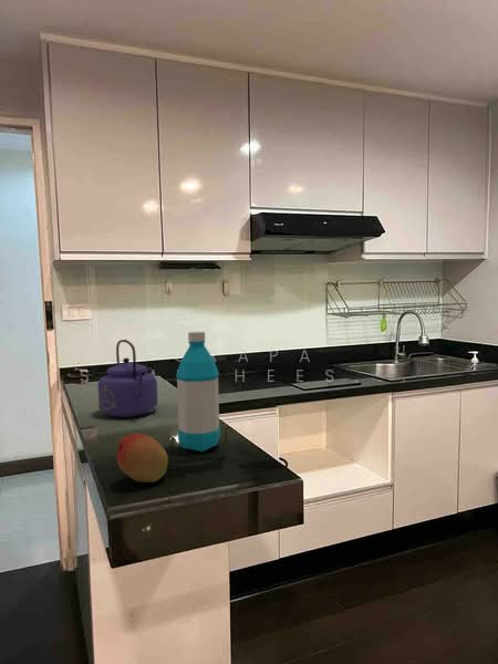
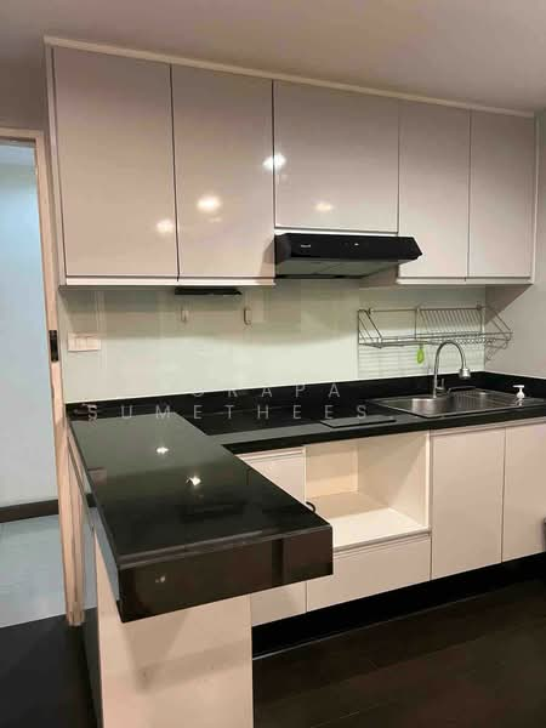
- water bottle [175,331,221,453]
- kettle [97,339,159,418]
- fruit [116,433,169,484]
